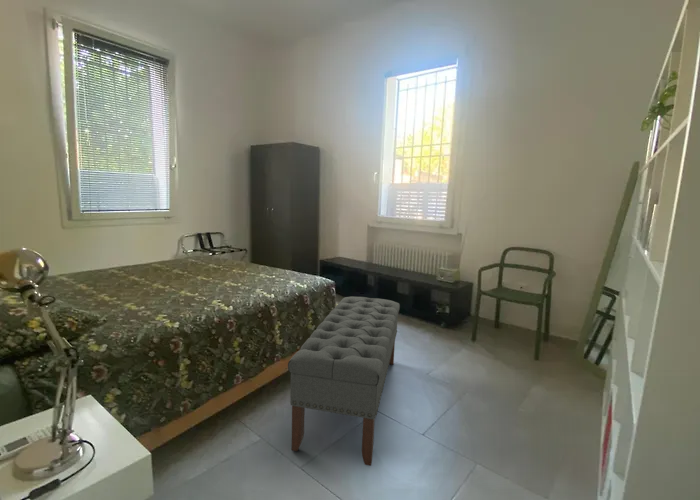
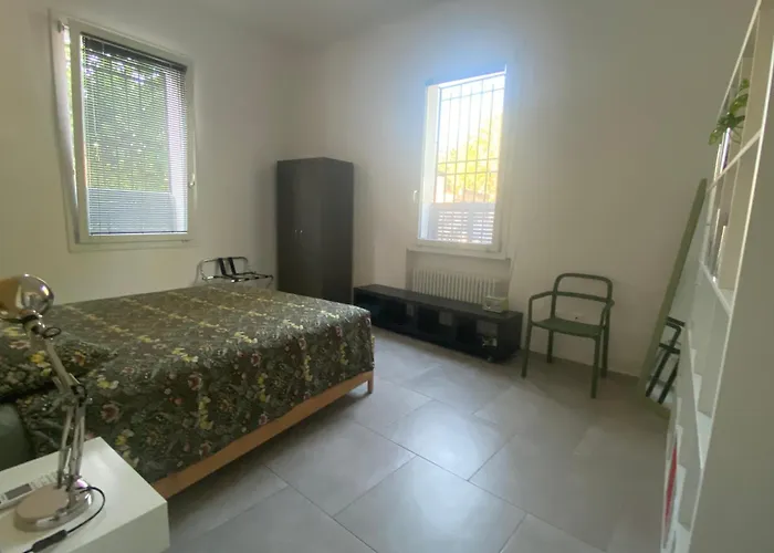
- bench [287,296,401,467]
